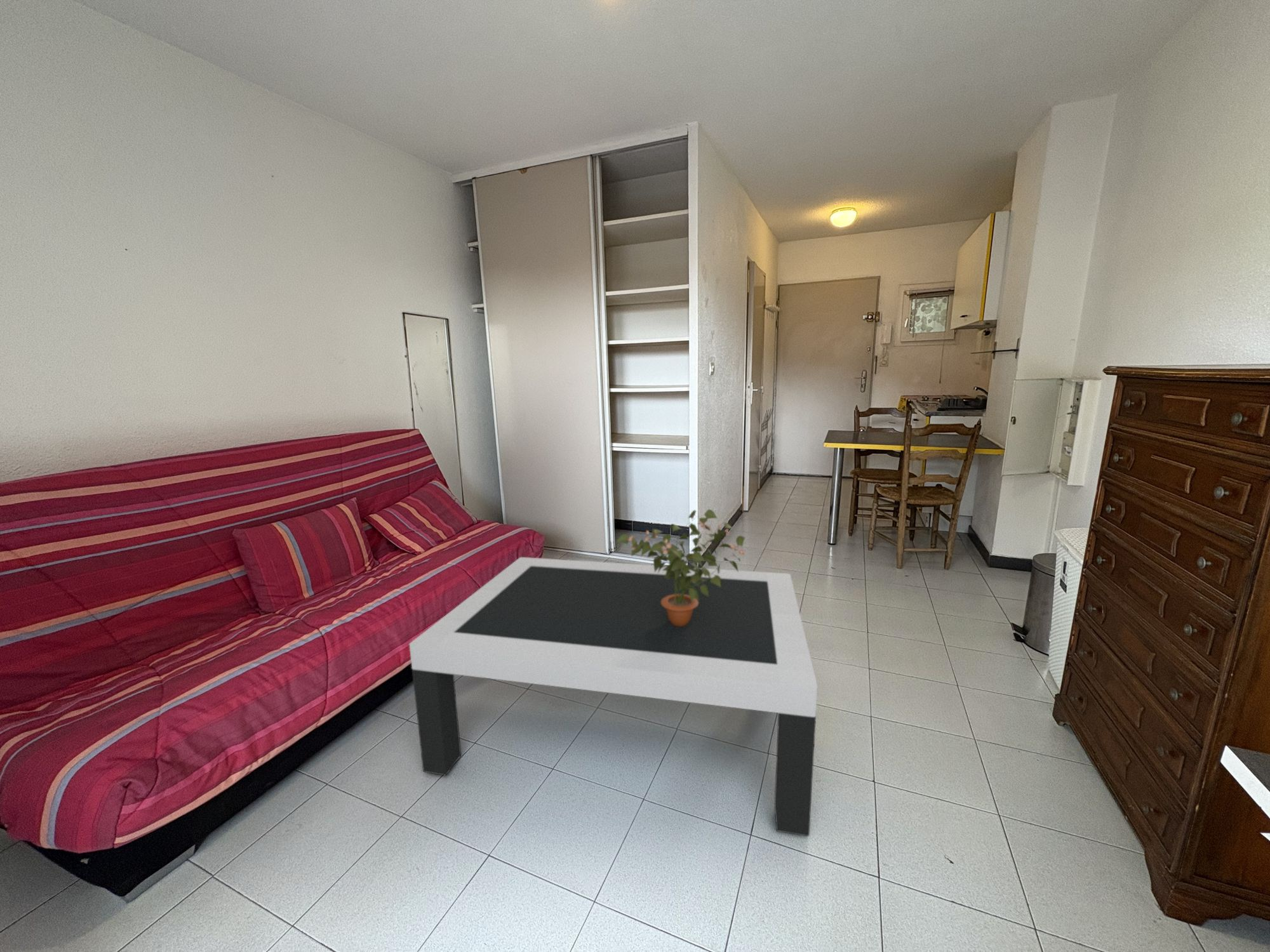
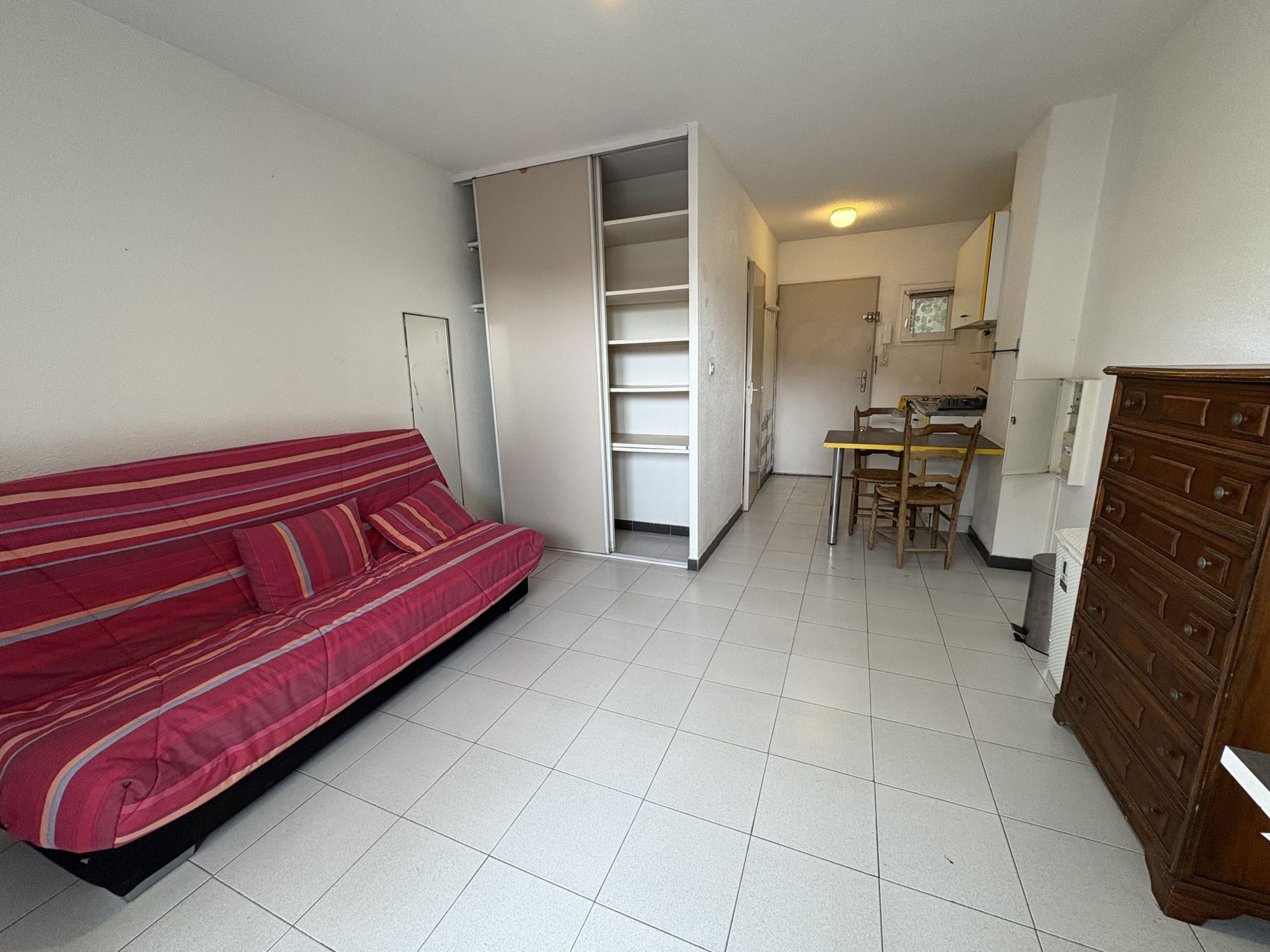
- potted plant [615,509,746,626]
- coffee table [409,557,819,836]
